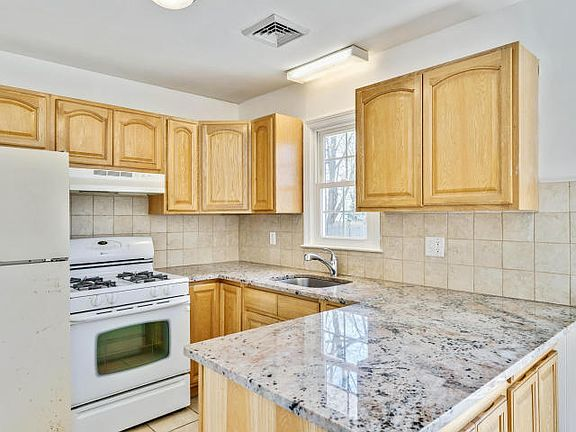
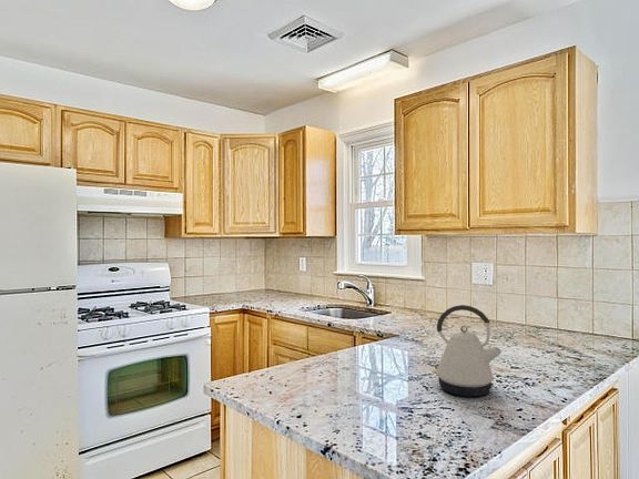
+ kettle [432,304,503,397]
